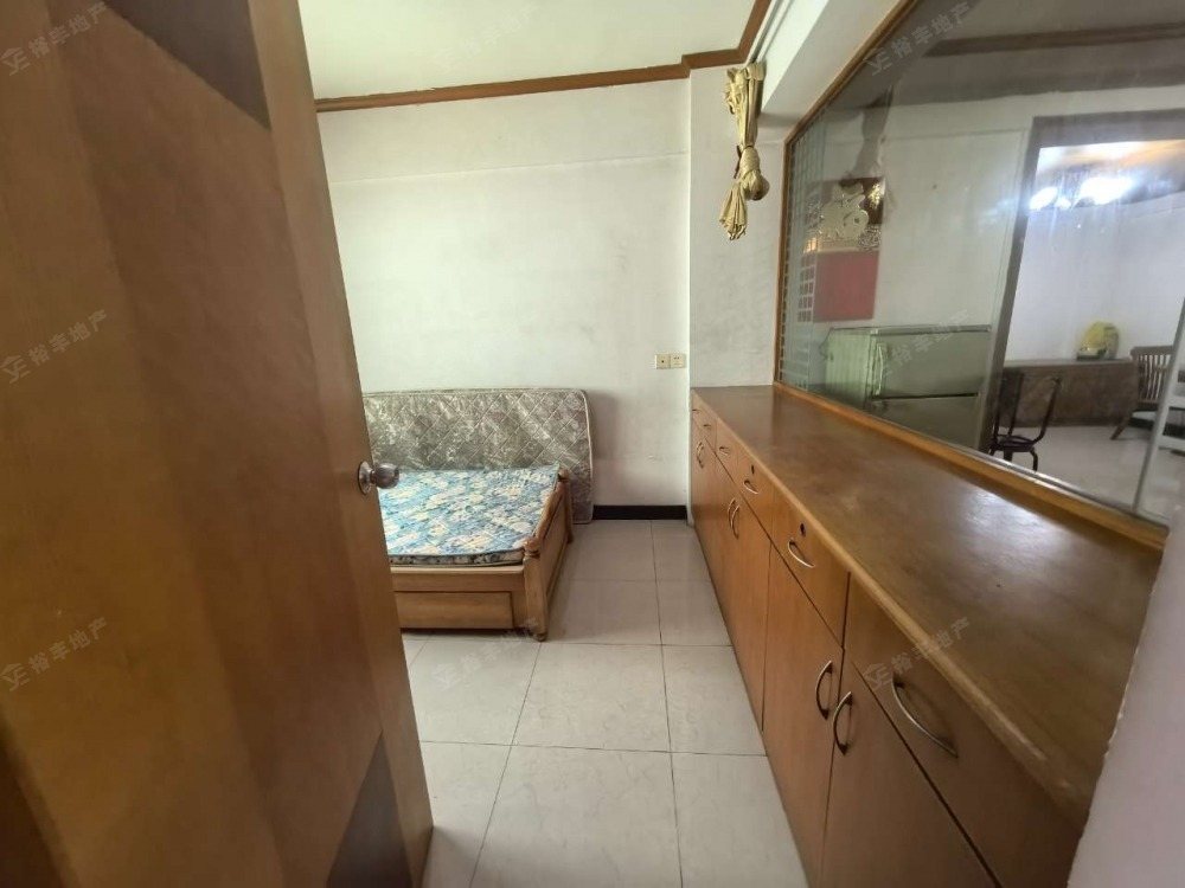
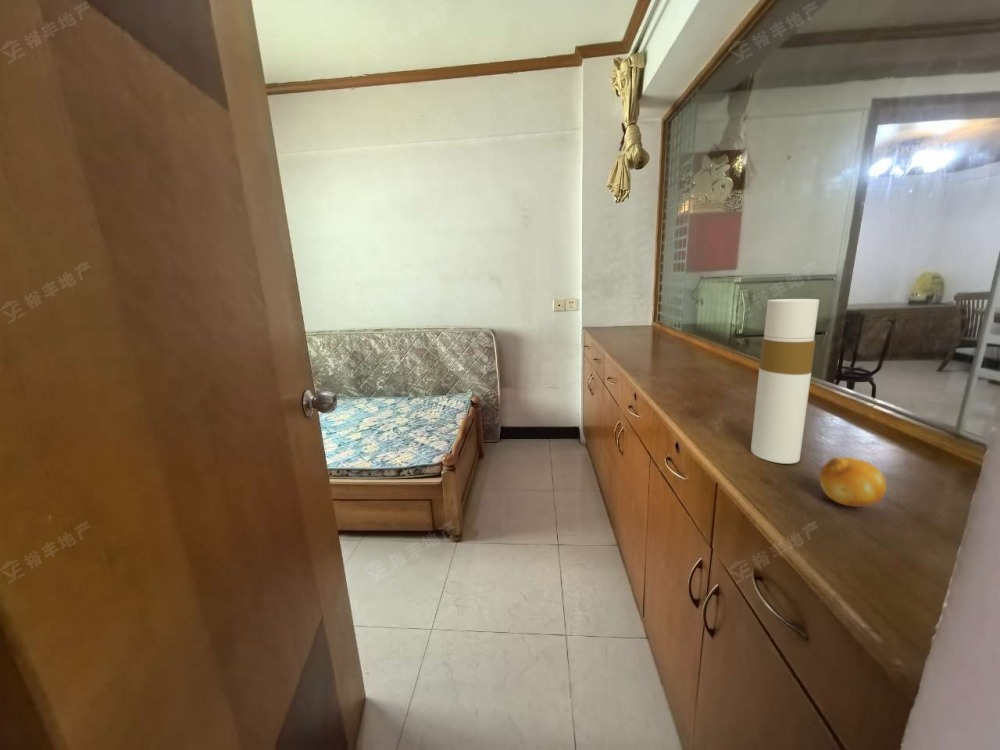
+ fruit [819,456,887,507]
+ pump dispenser [750,298,820,465]
